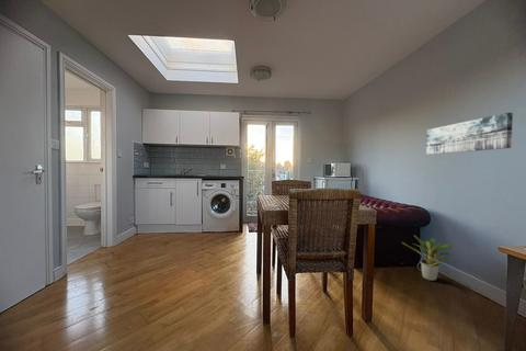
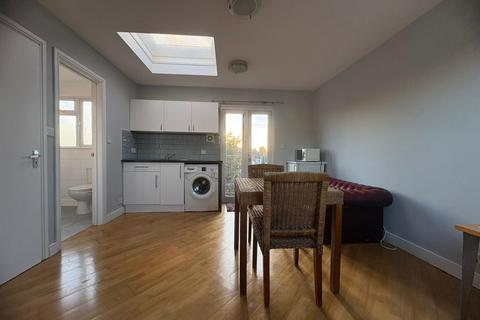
- wall art [425,112,514,156]
- potted plant [401,235,456,282]
